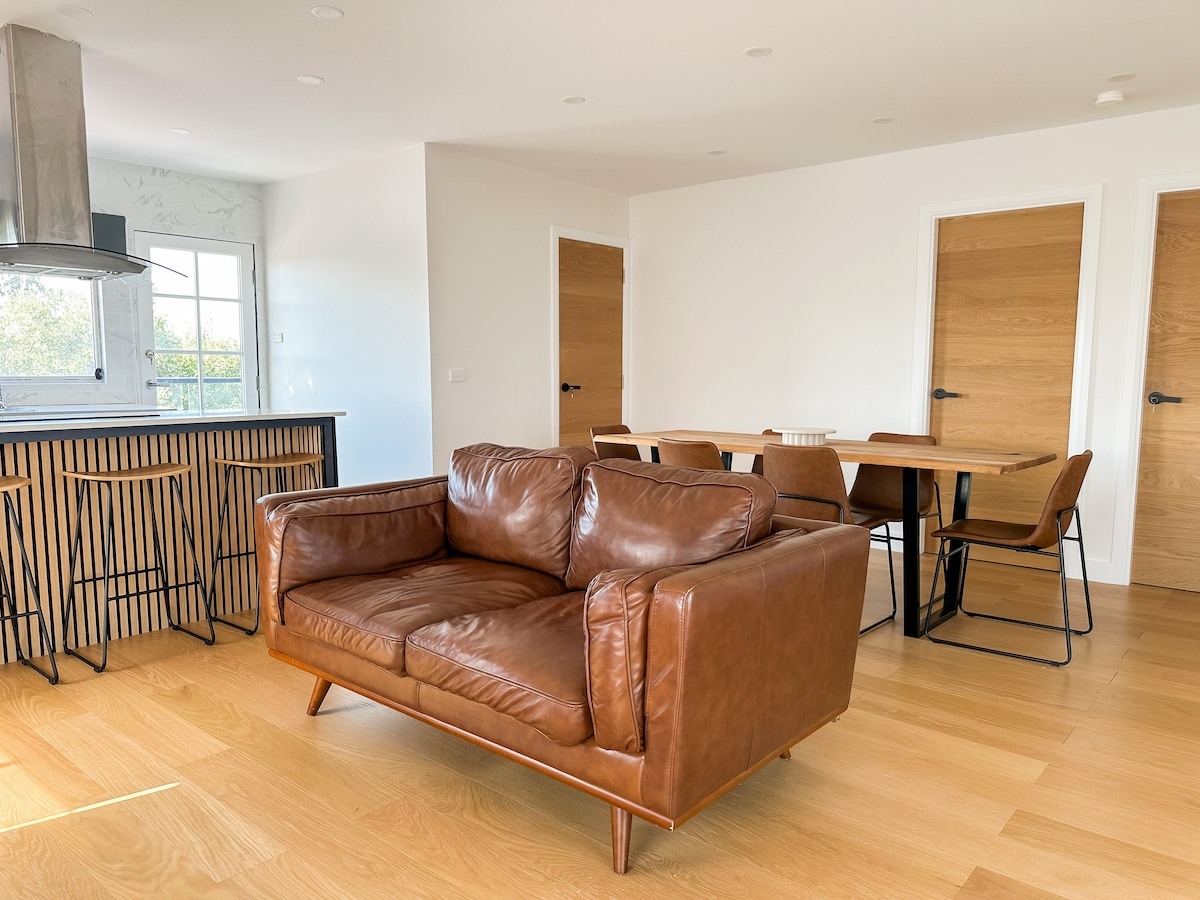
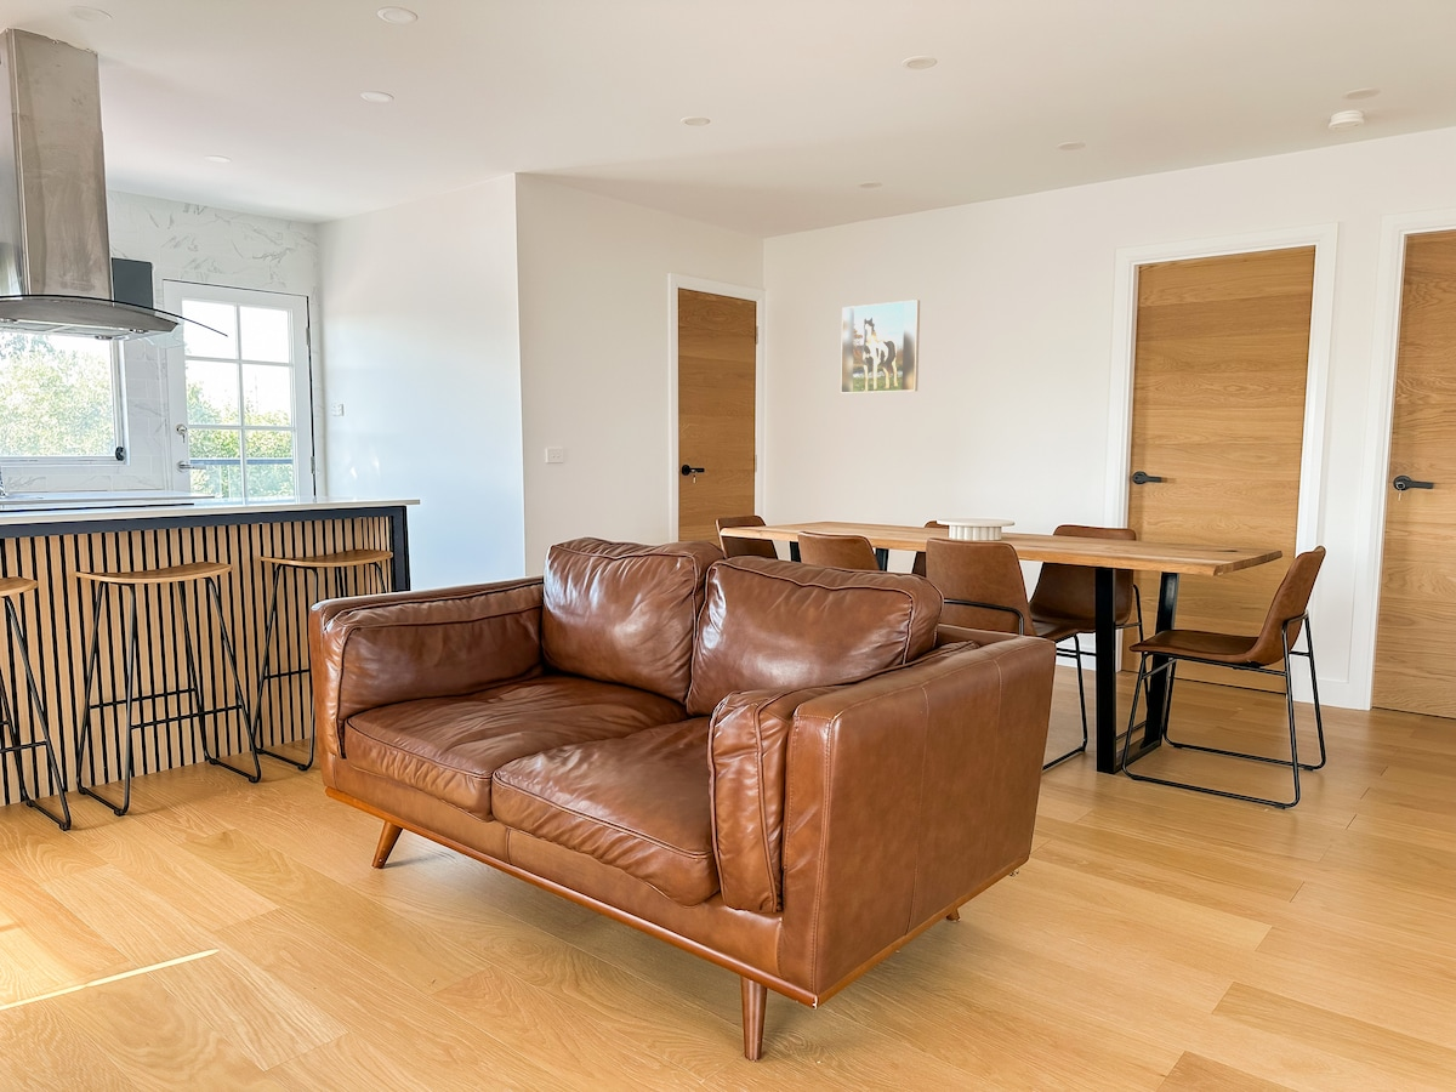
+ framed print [840,298,921,394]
